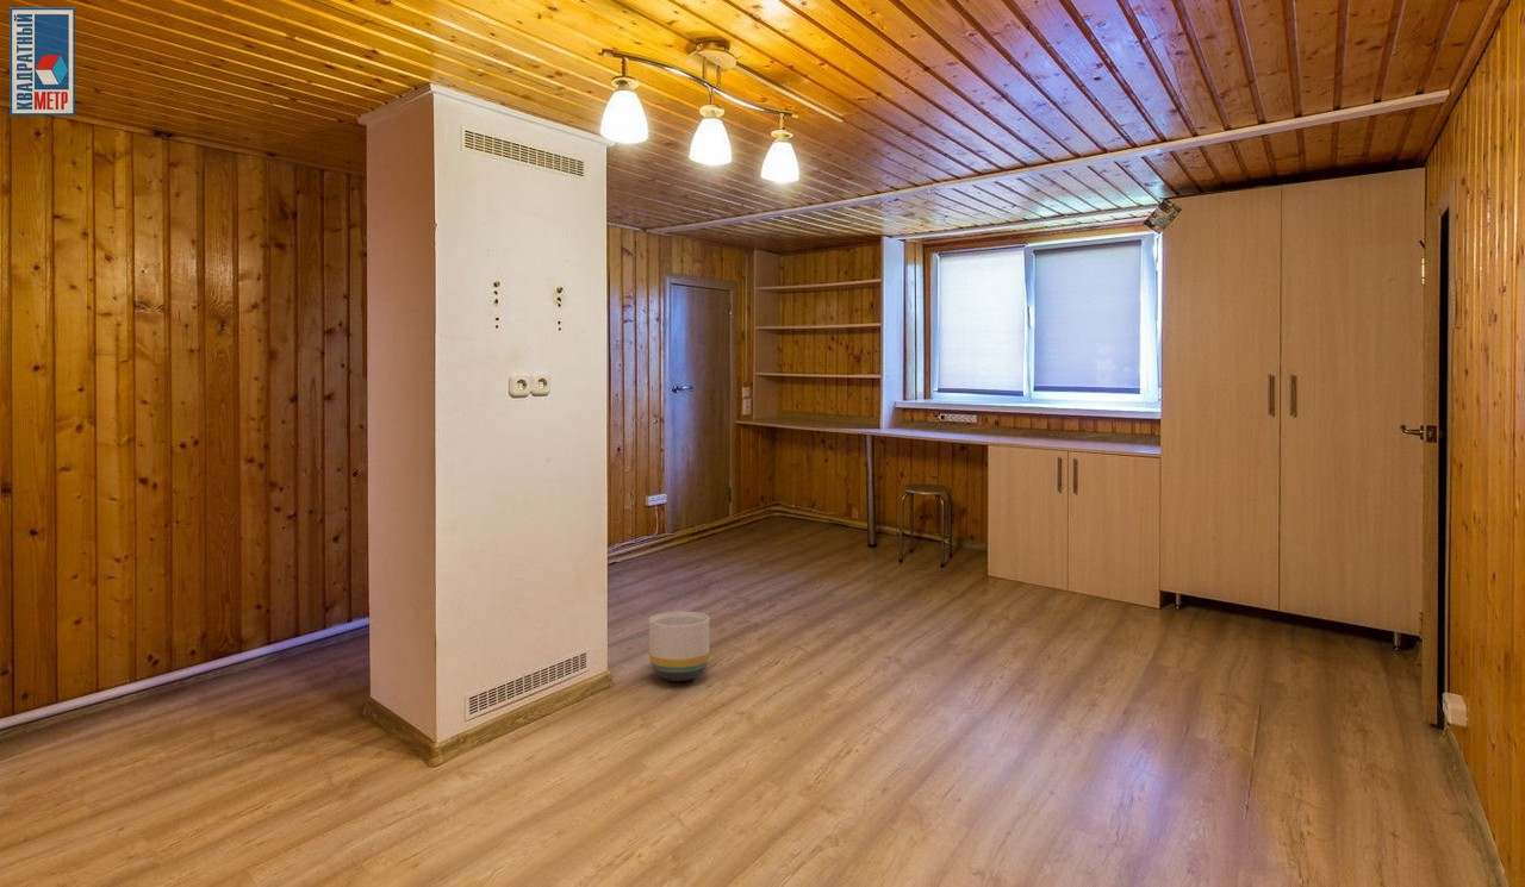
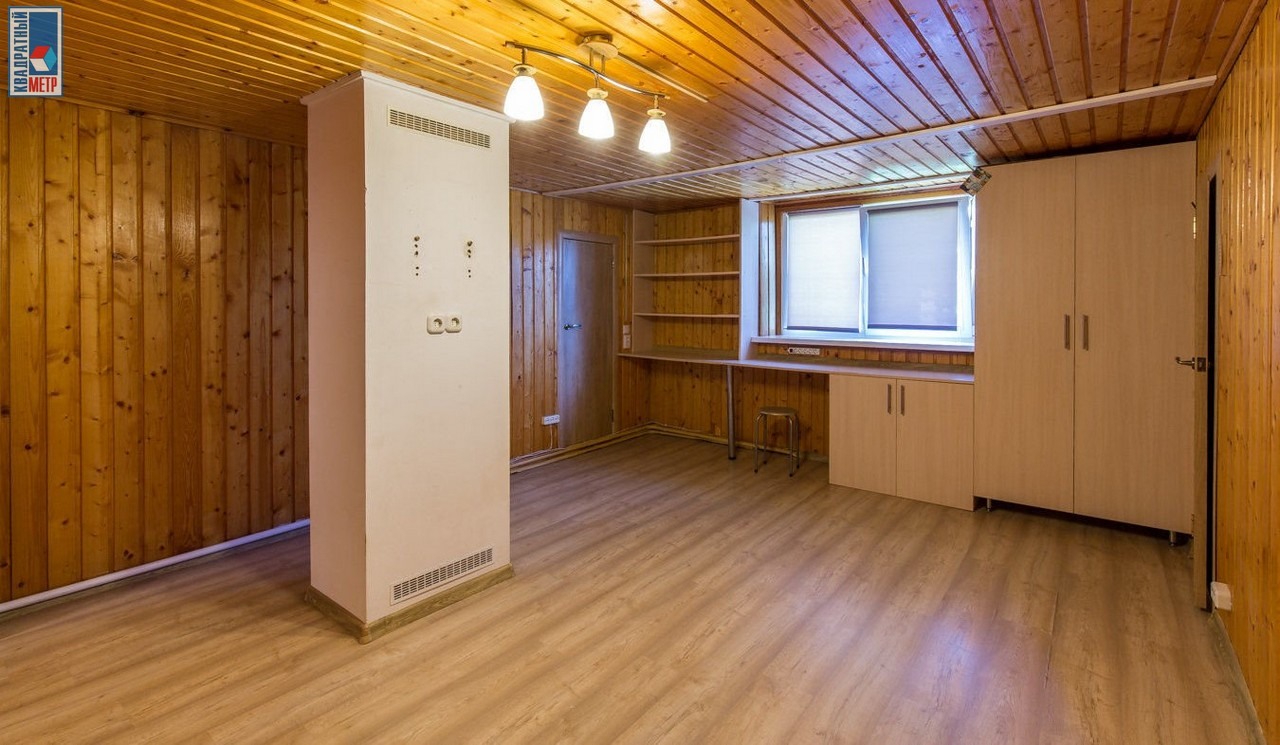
- planter [648,611,710,682]
